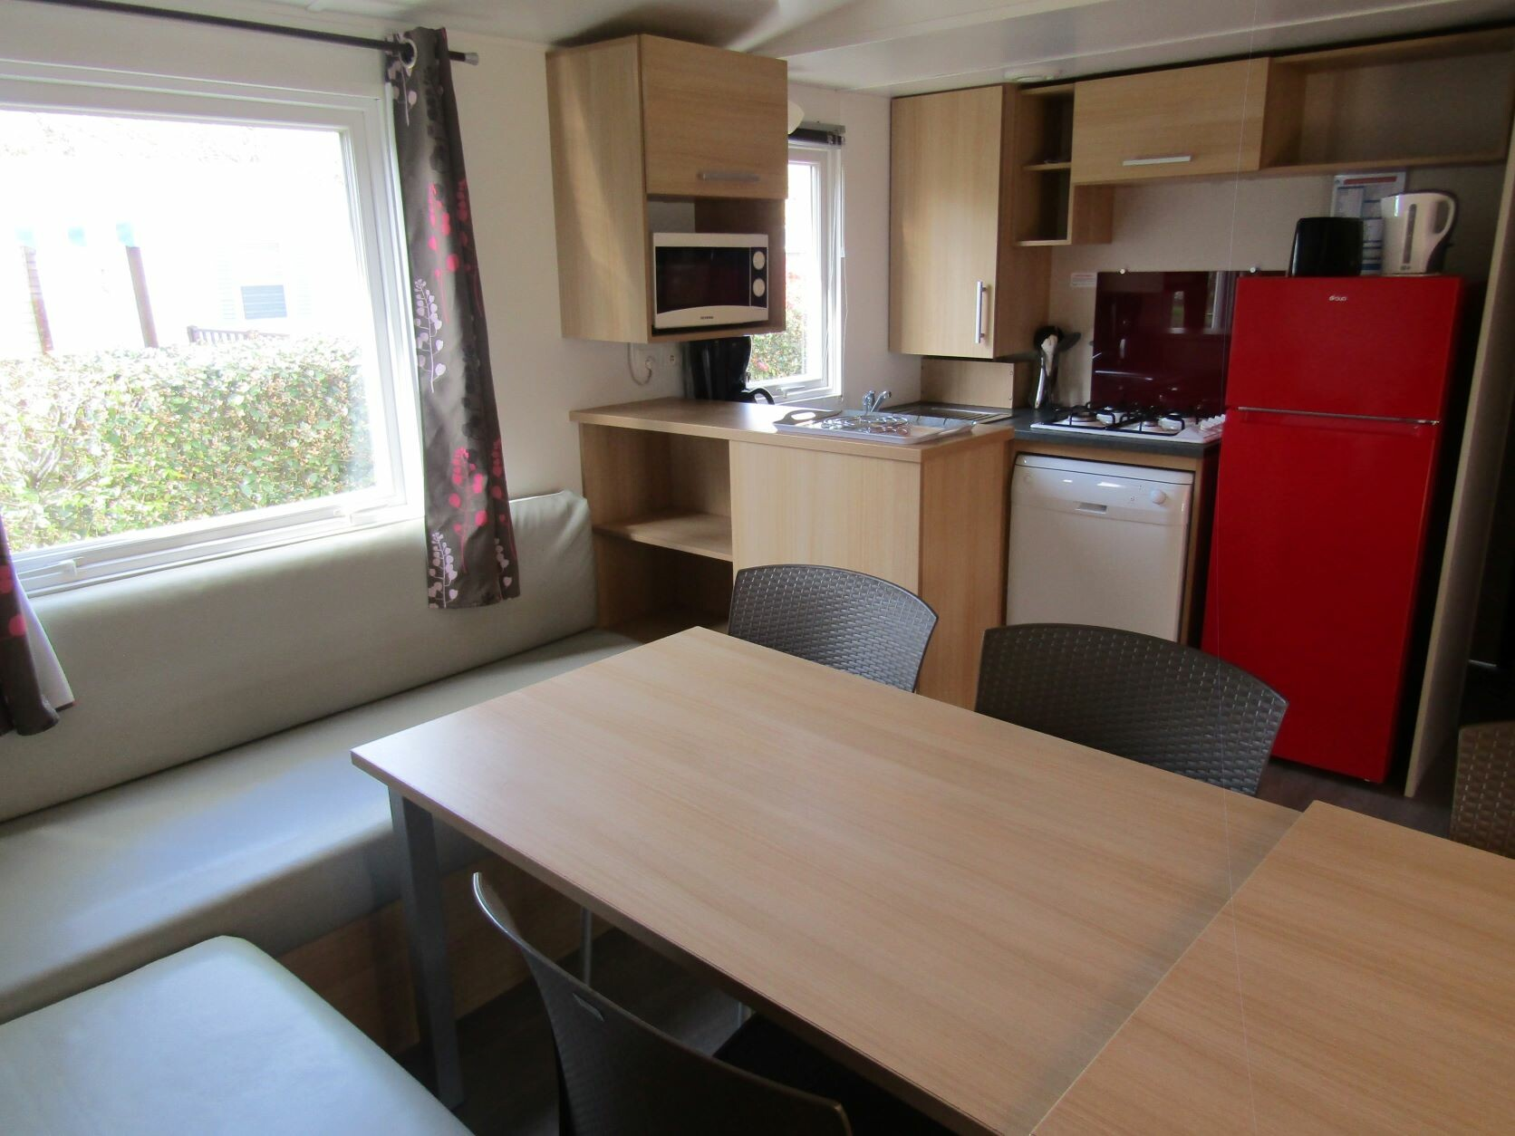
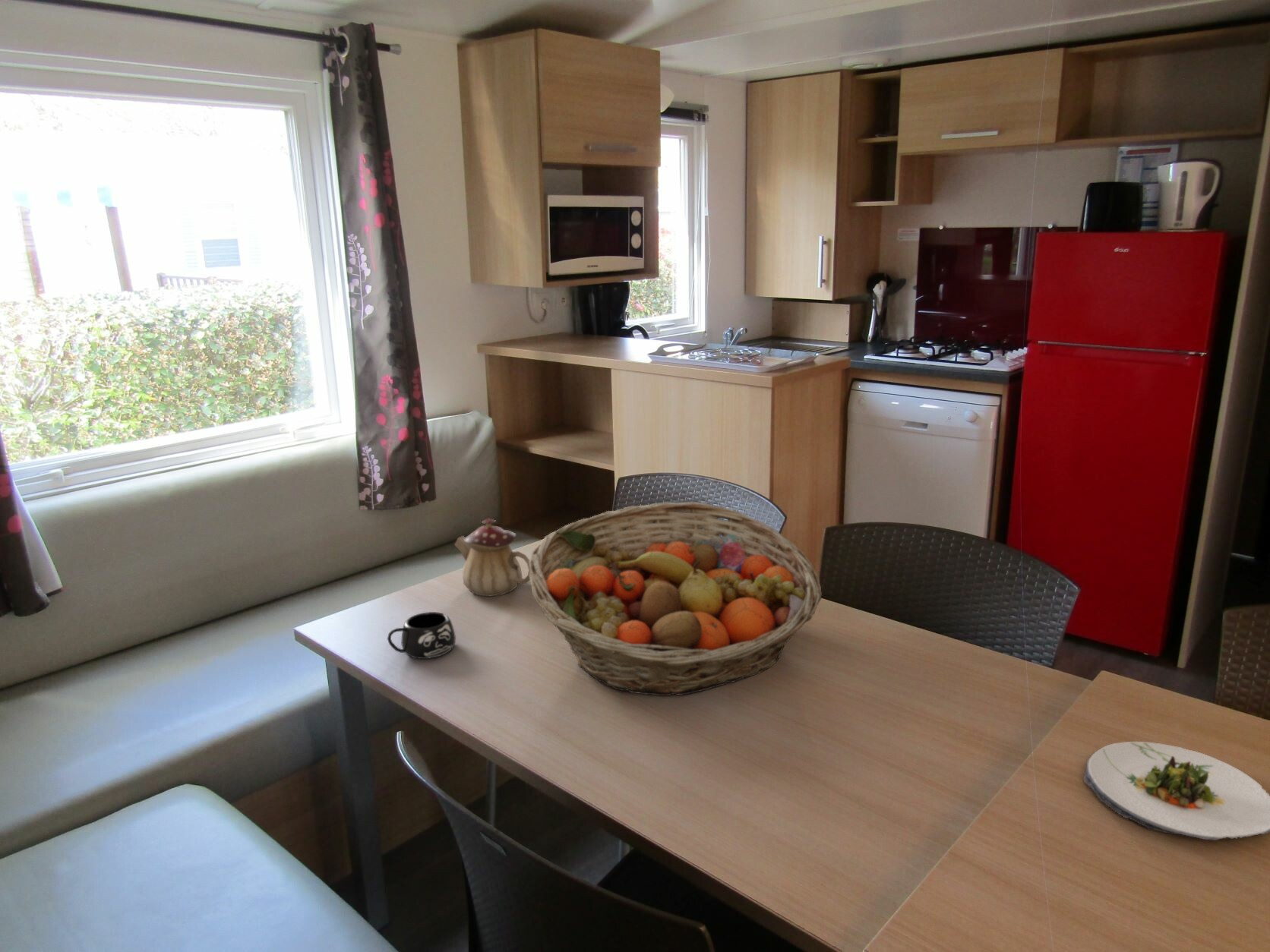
+ salad plate [1082,741,1270,841]
+ teapot [453,517,530,597]
+ mug [387,611,457,660]
+ fruit basket [529,501,823,696]
